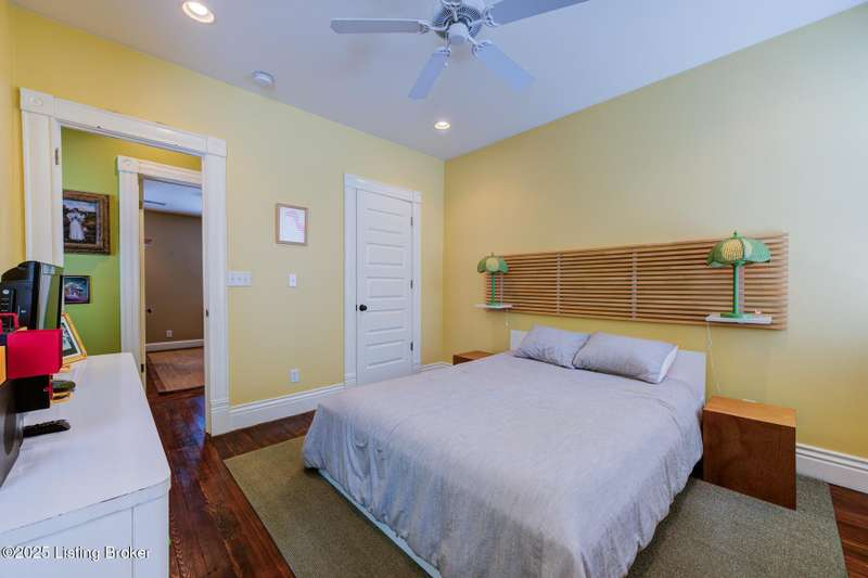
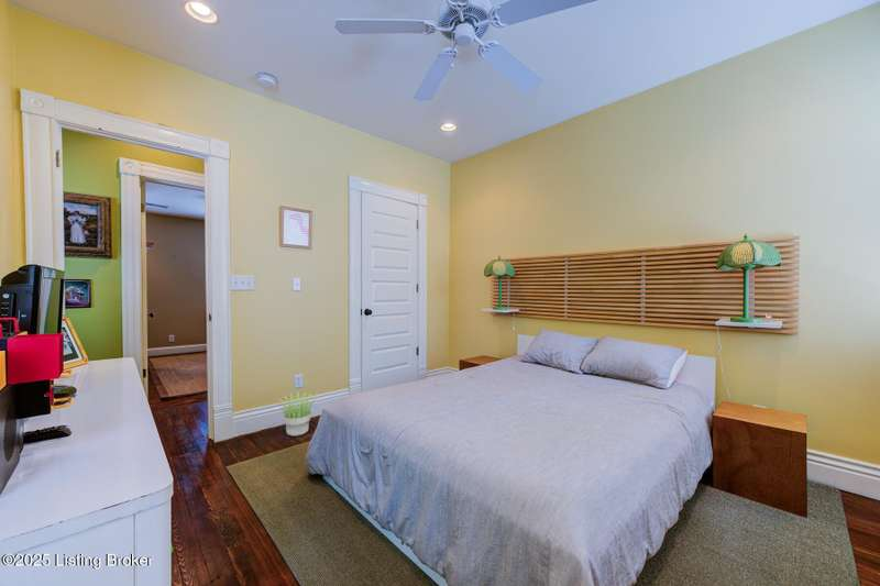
+ potted plant [275,390,317,436]
